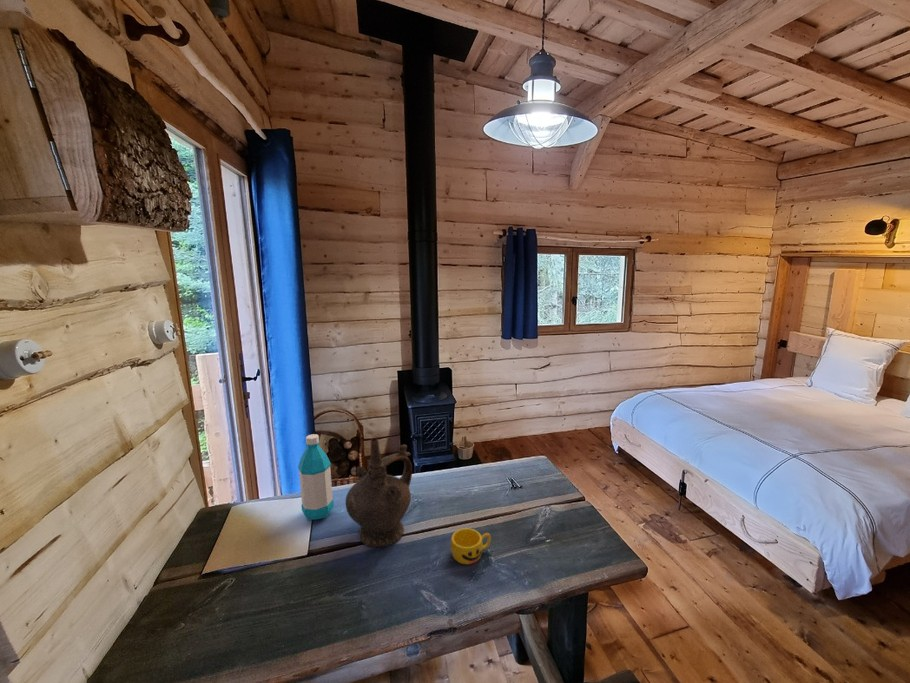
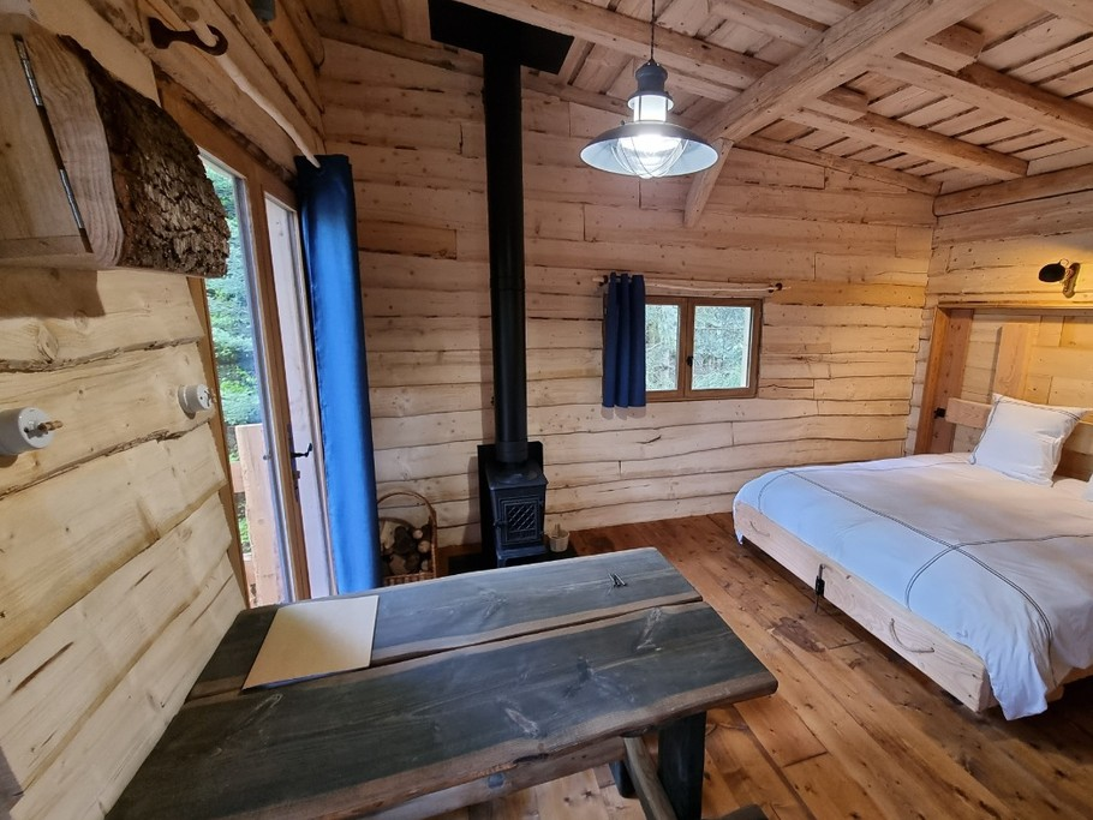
- ceremonial vessel [345,437,413,548]
- water bottle [297,433,335,521]
- cup [450,527,492,565]
